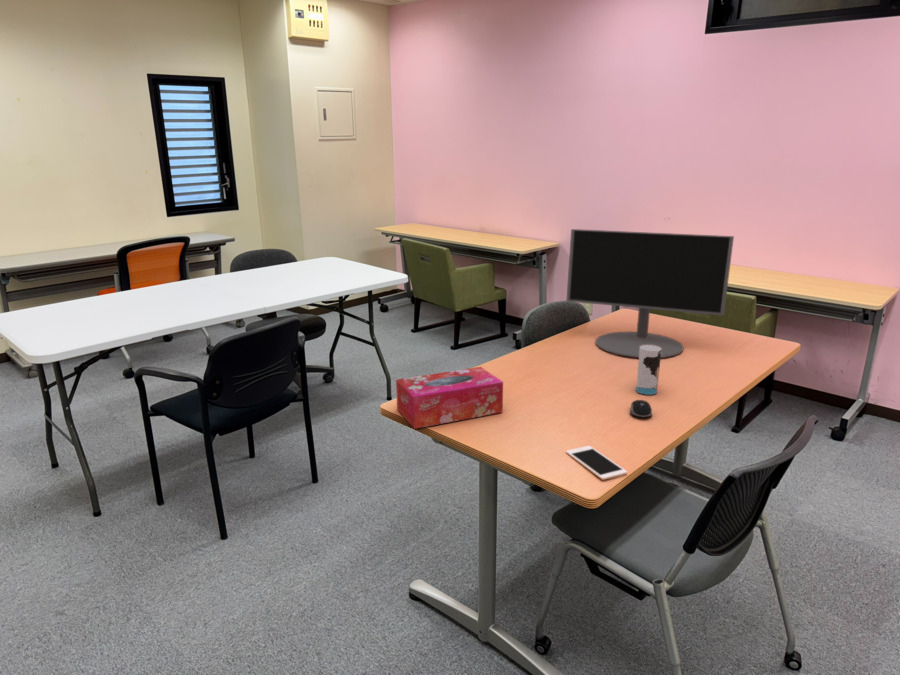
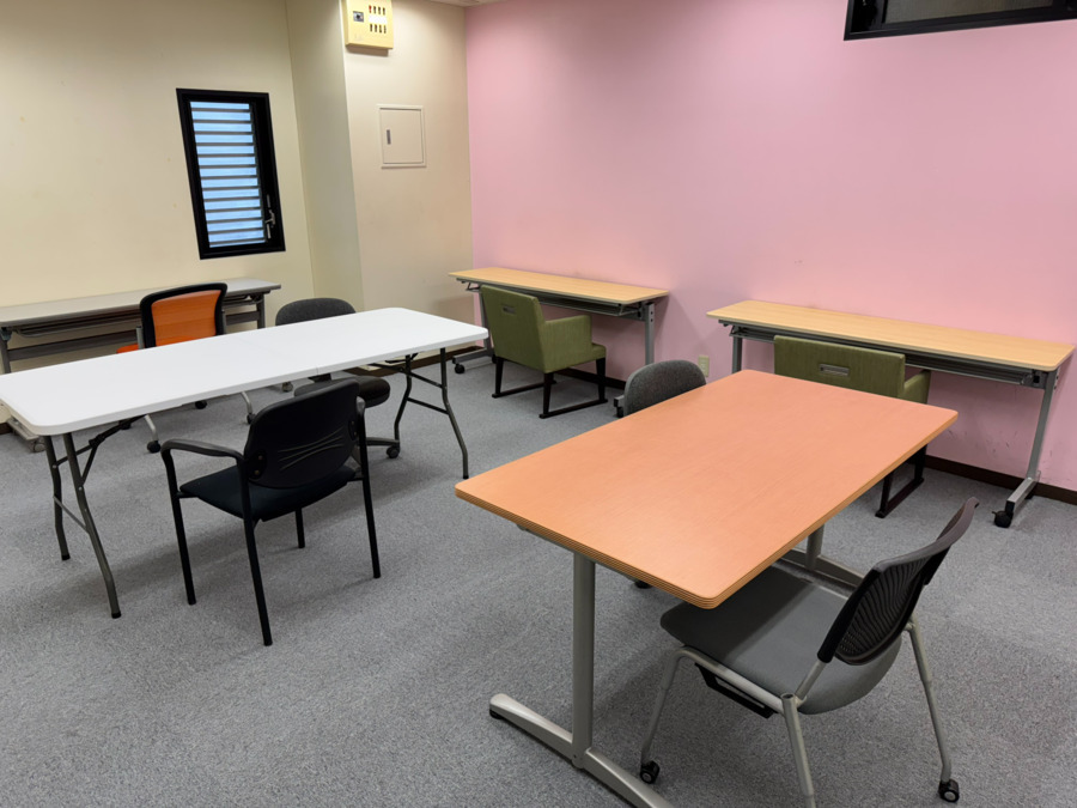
- cup [635,345,662,396]
- cell phone [565,445,628,481]
- computer monitor [565,228,735,359]
- computer mouse [629,399,653,418]
- tissue box [395,366,504,430]
